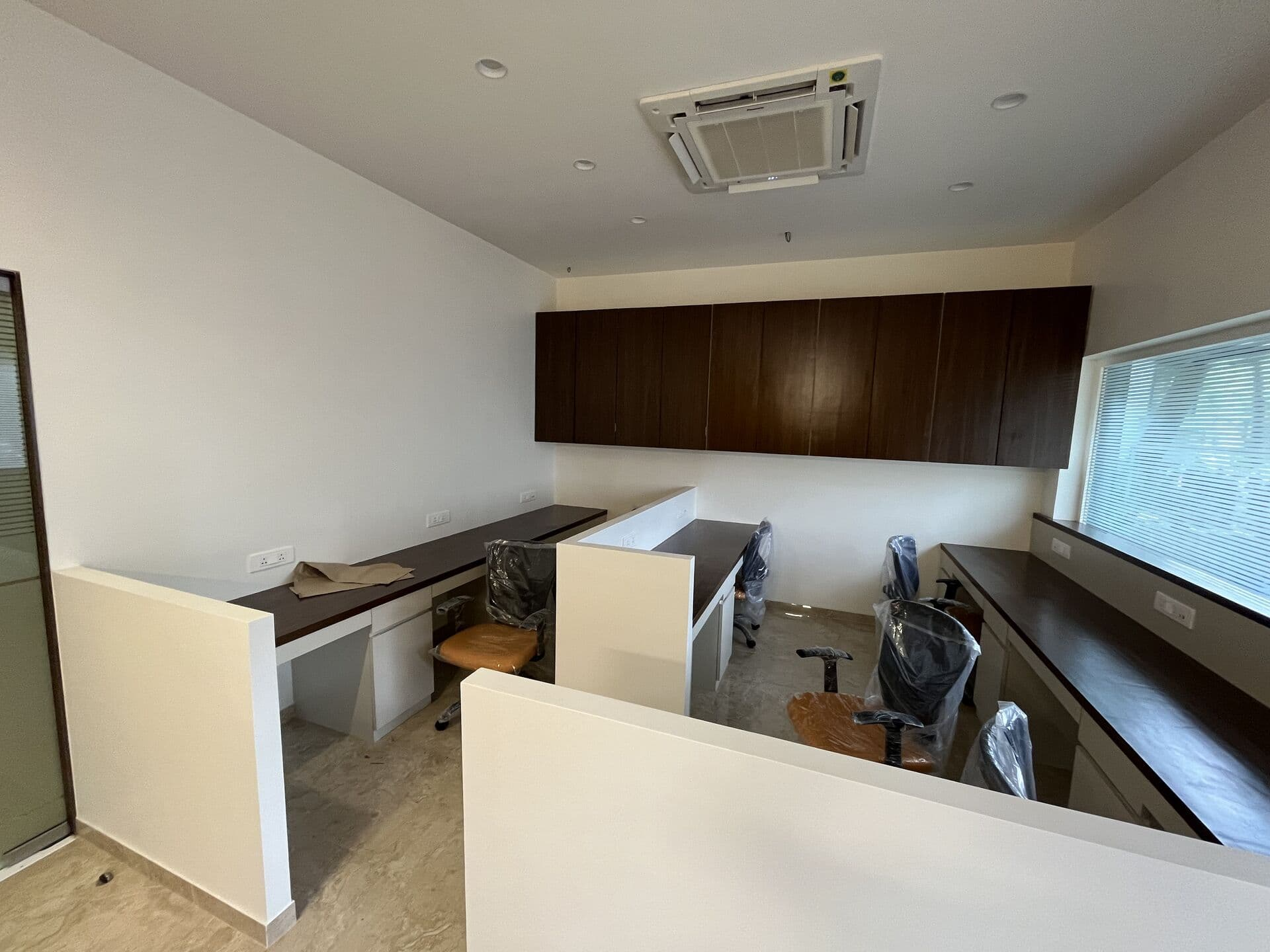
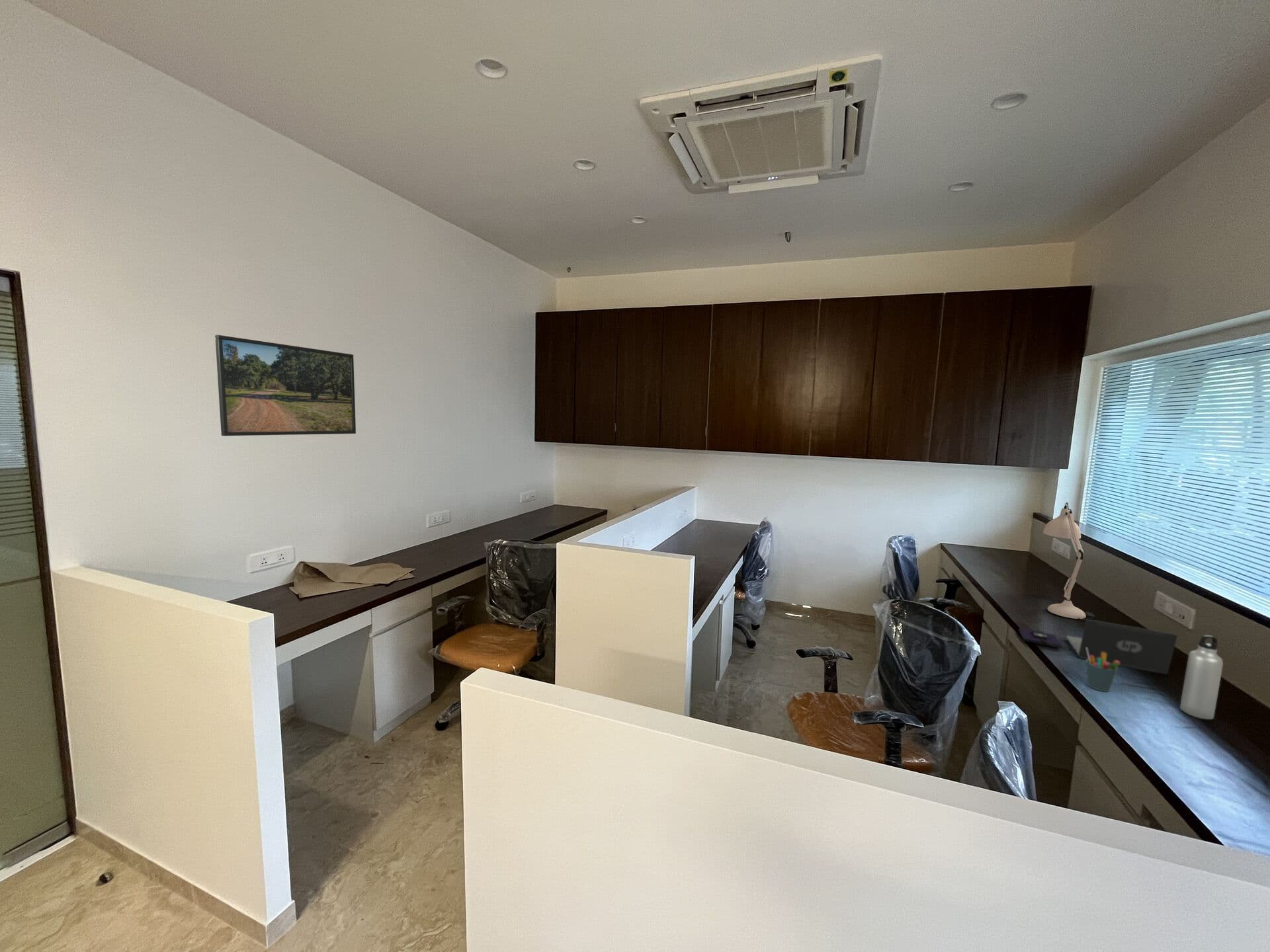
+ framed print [214,335,357,436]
+ pen holder [1085,648,1120,692]
+ water bottle [1179,635,1224,720]
+ laptop computer [1018,618,1178,675]
+ desk lamp [1042,502,1095,621]
